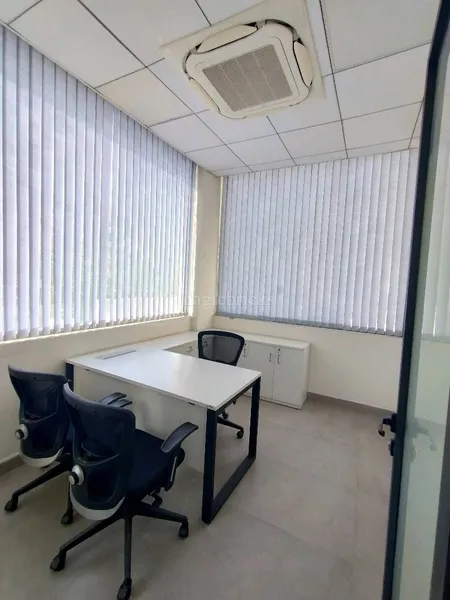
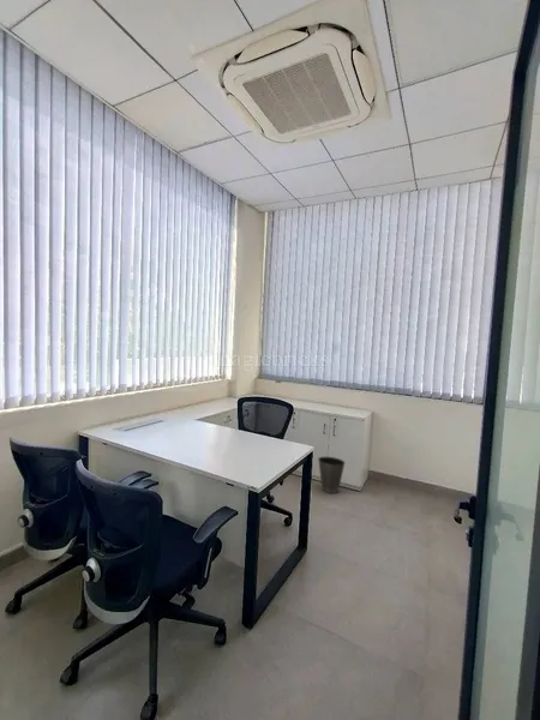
+ waste basket [317,456,346,494]
